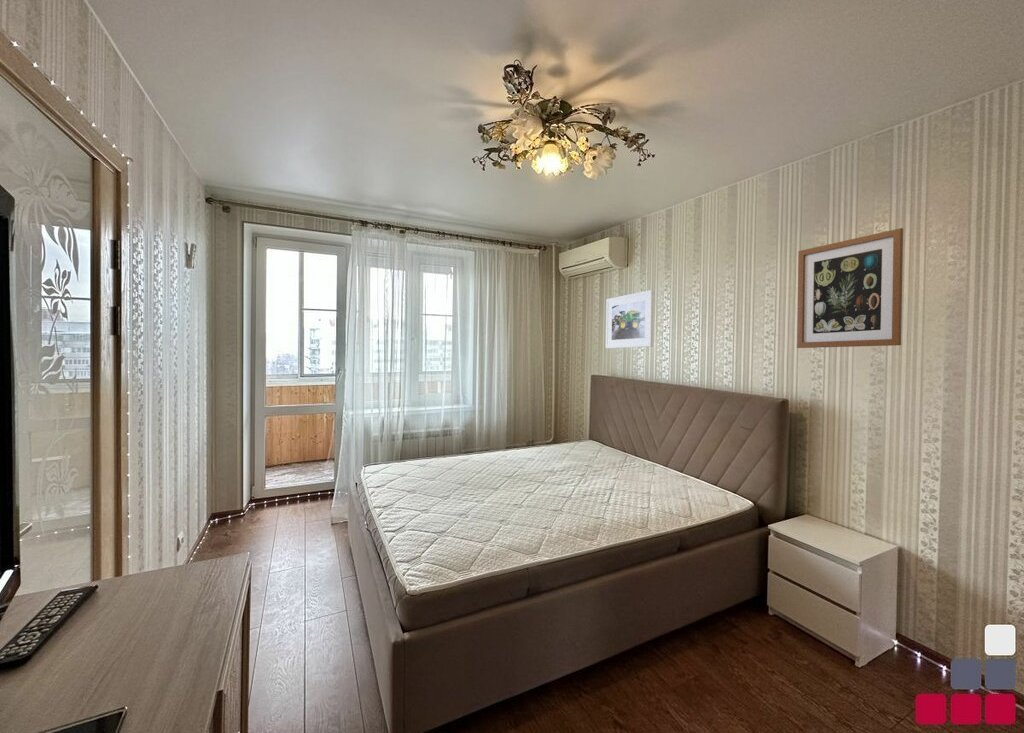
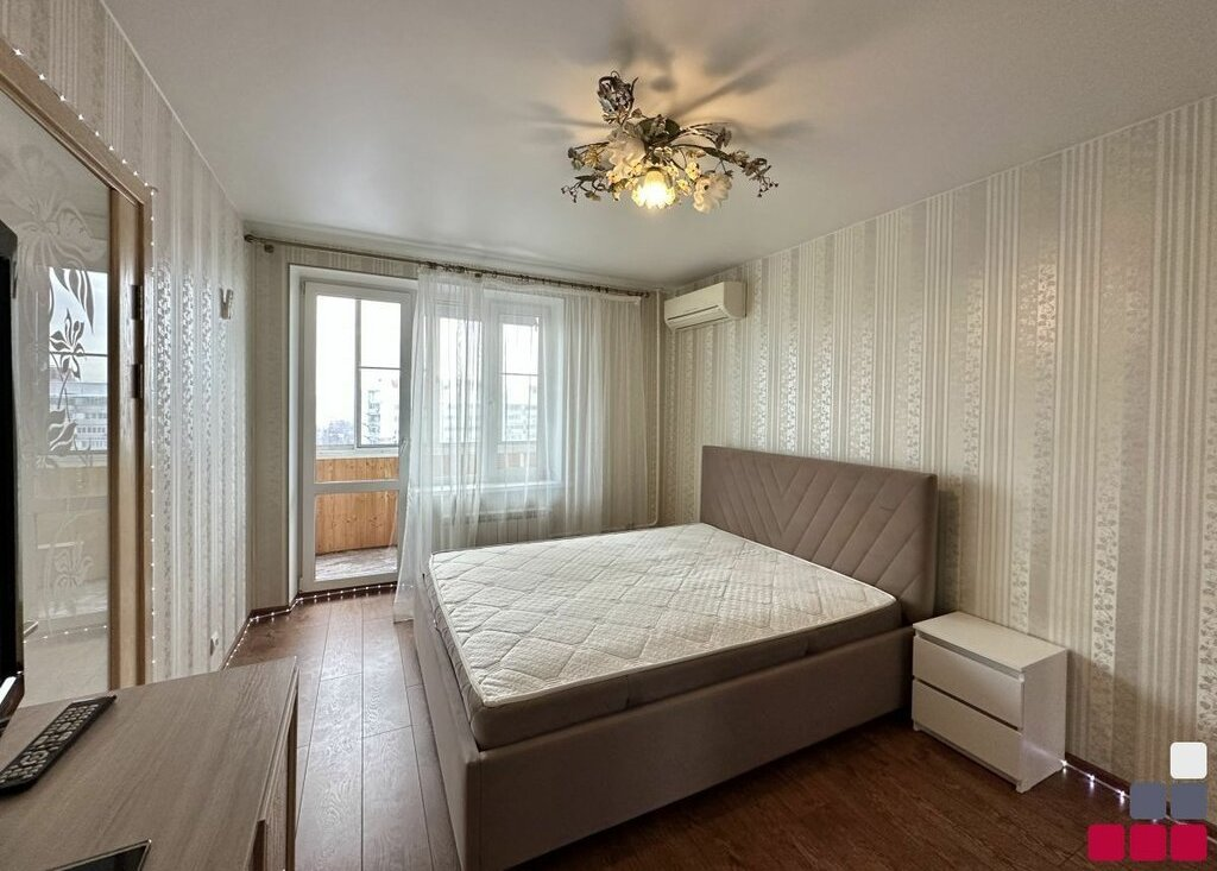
- wall art [796,227,904,349]
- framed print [605,289,654,349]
